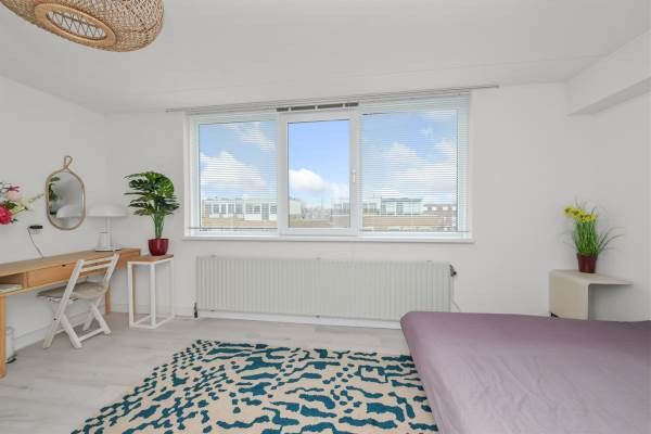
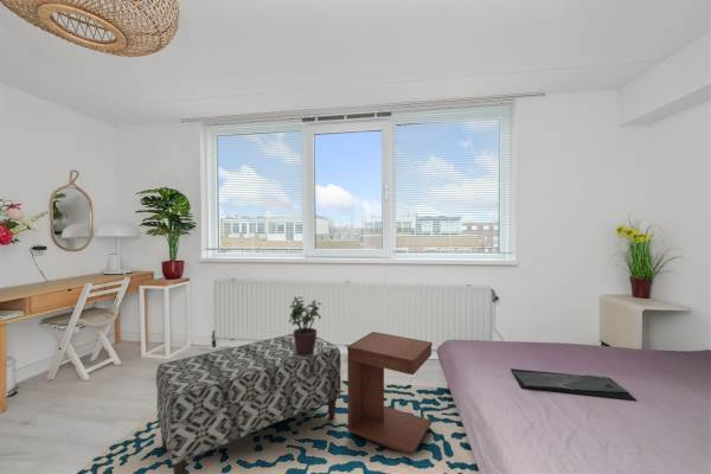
+ potted plant [288,296,322,356]
+ bench [155,333,342,474]
+ tray [510,367,638,402]
+ side table [346,331,434,456]
